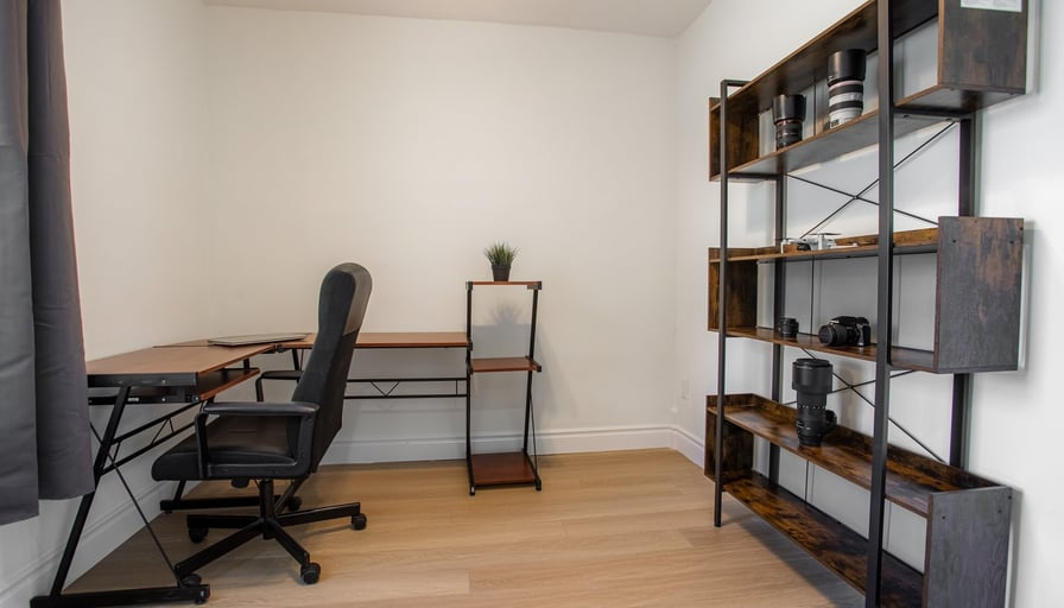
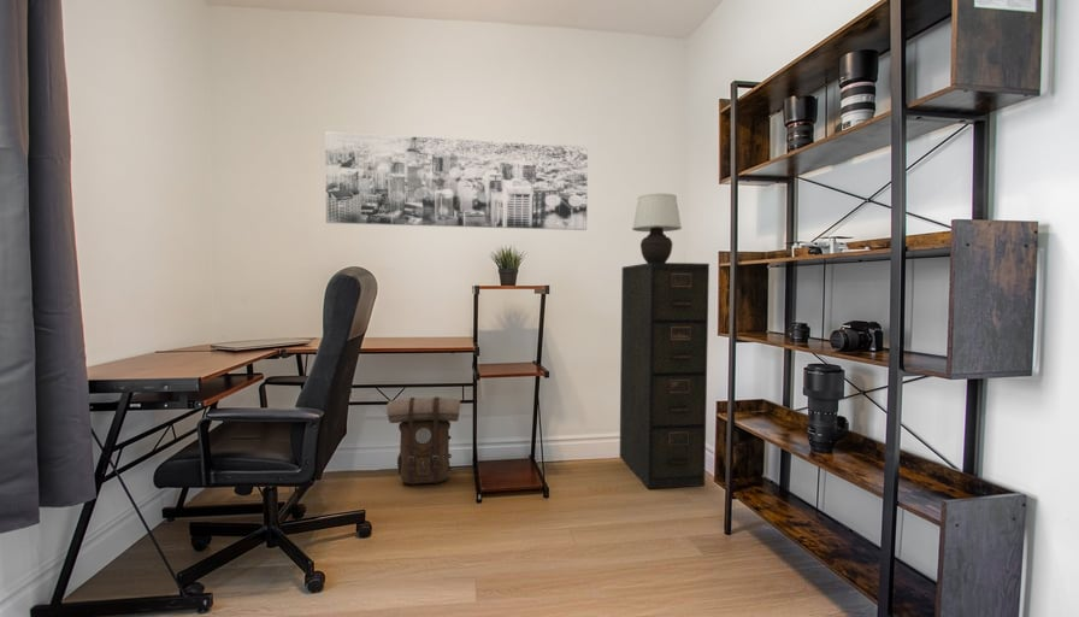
+ backpack [385,395,461,486]
+ table lamp [631,192,683,264]
+ filing cabinet [619,262,711,490]
+ wall art [324,130,589,231]
